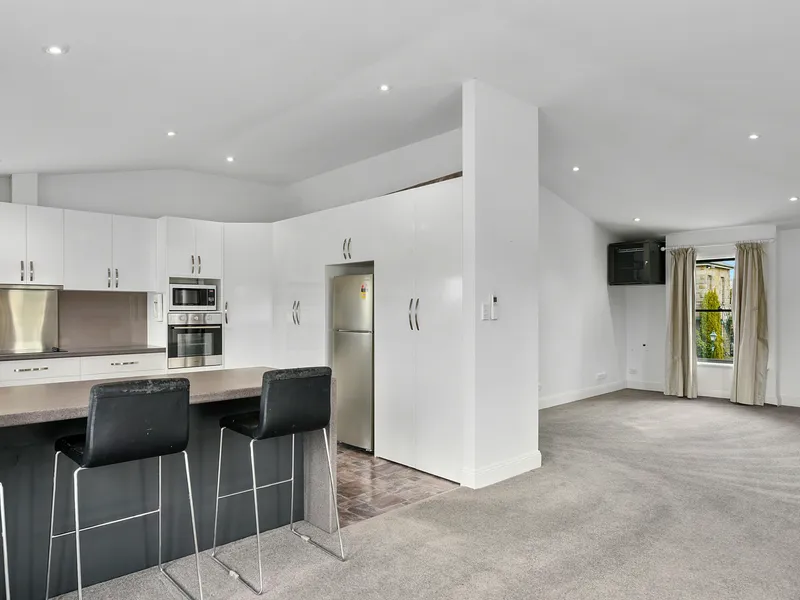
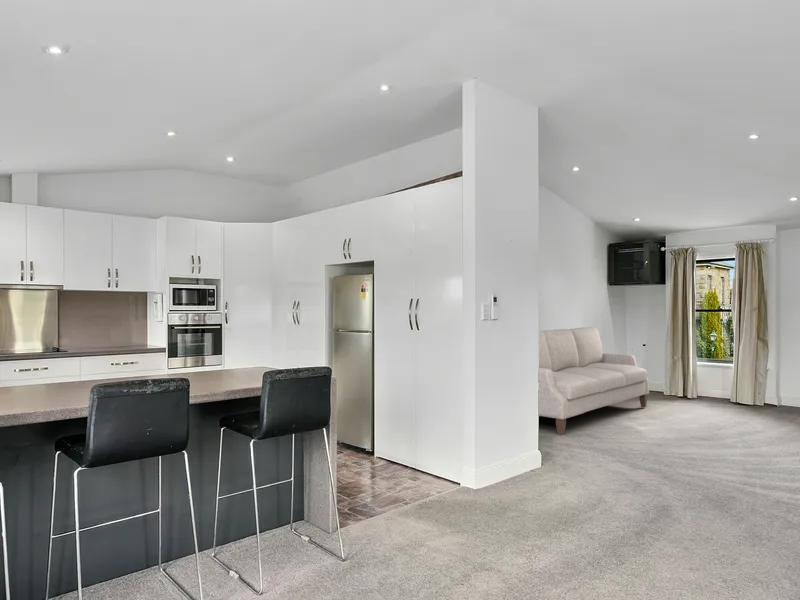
+ sofa [538,326,650,436]
